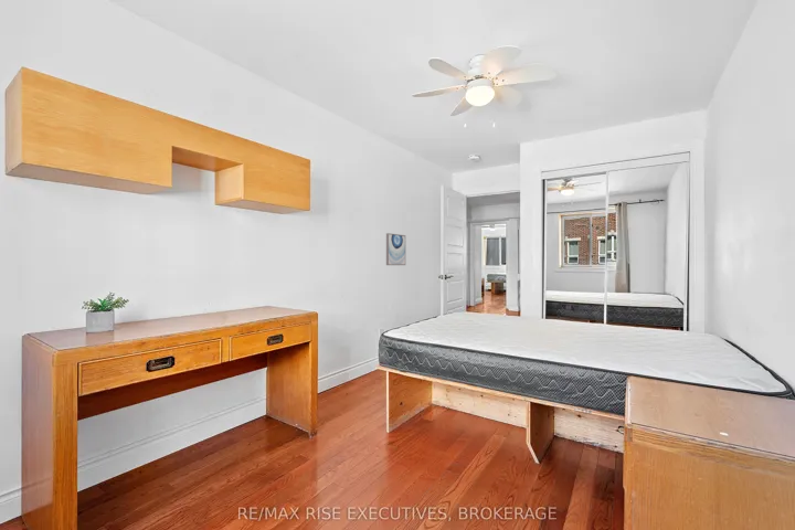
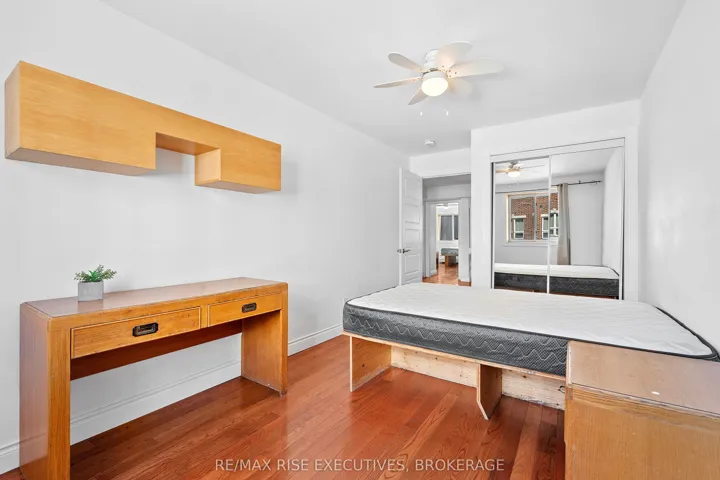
- wall art [385,232,406,266]
